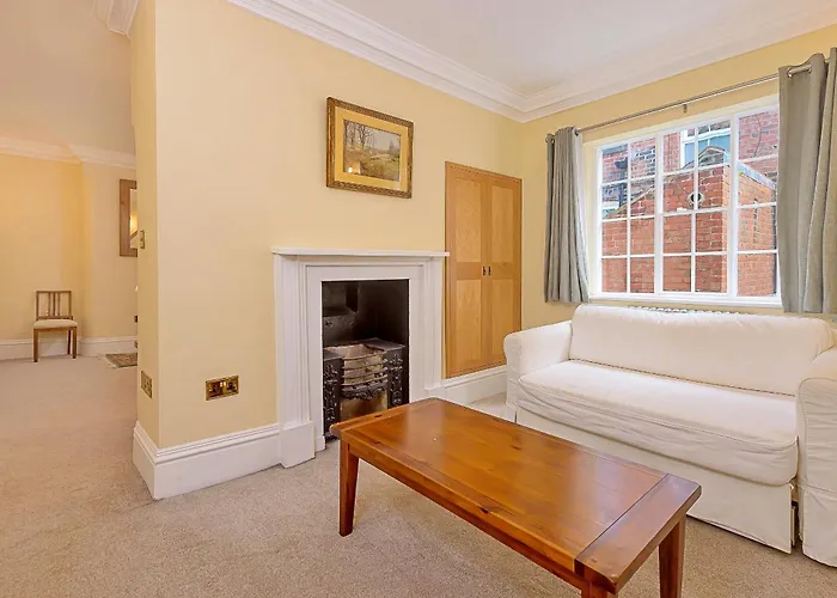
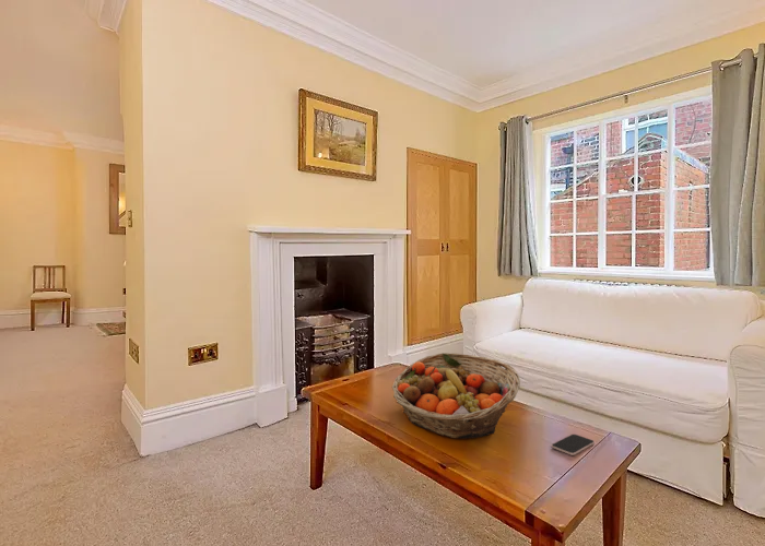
+ fruit basket [391,352,521,440]
+ smartphone [551,434,596,456]
